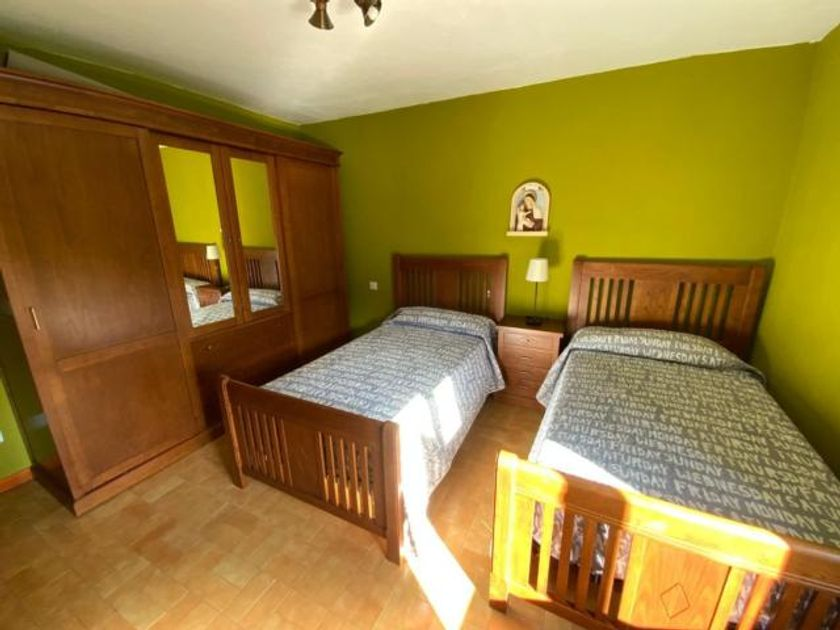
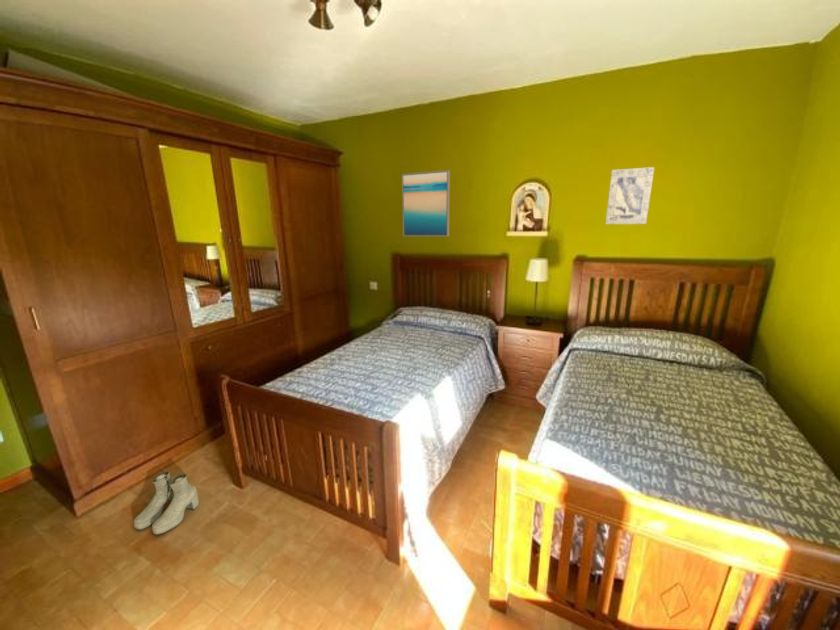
+ wall art [401,169,451,237]
+ wall art [605,166,655,225]
+ boots [133,470,200,536]
